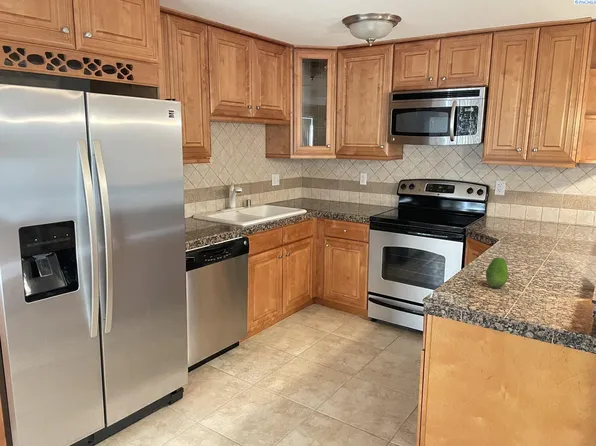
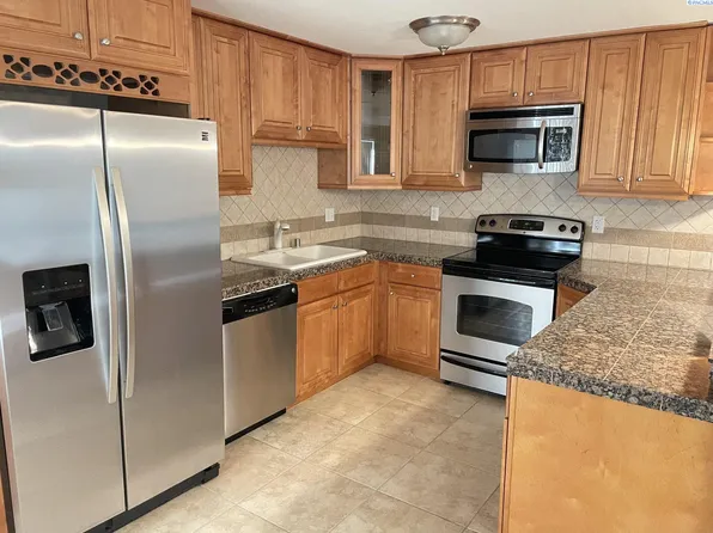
- fruit [485,256,509,289]
